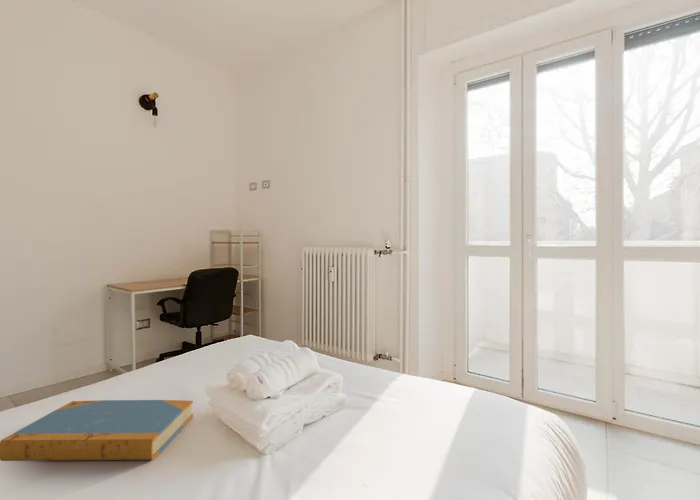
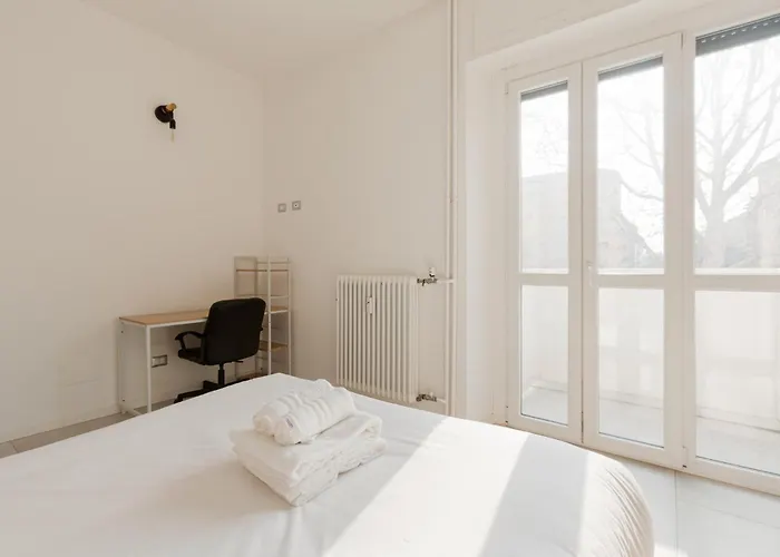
- book [0,399,194,462]
